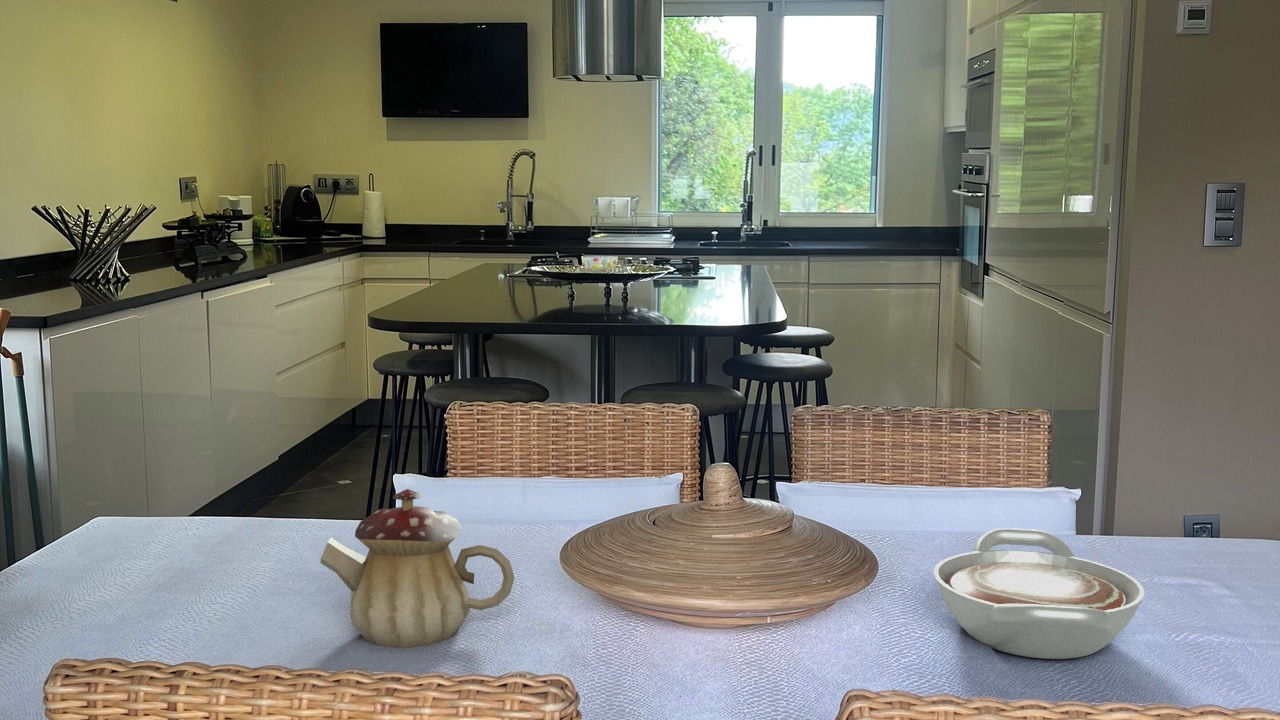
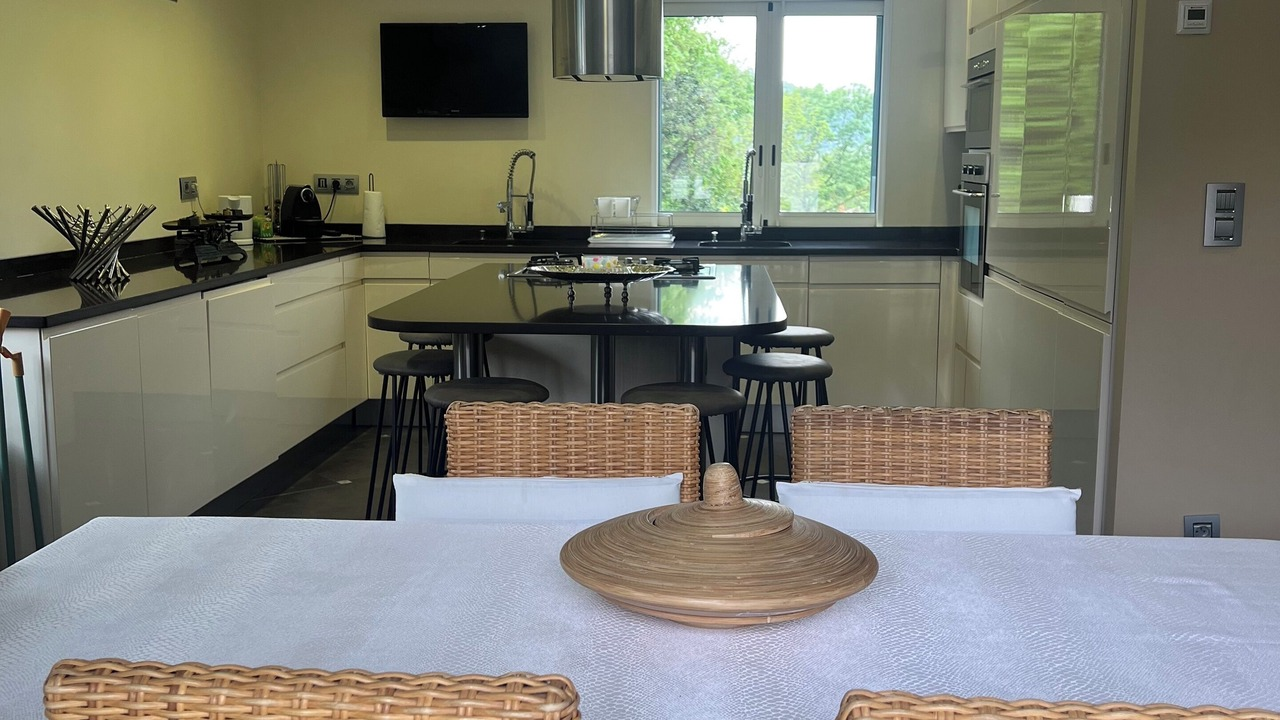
- teapot [319,488,515,649]
- bowl [933,527,1145,660]
